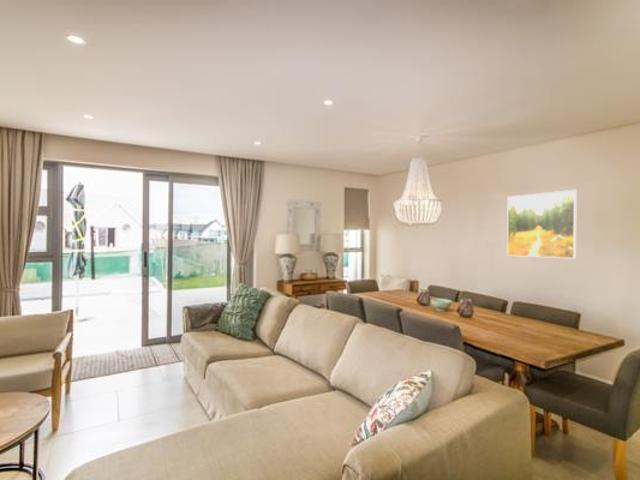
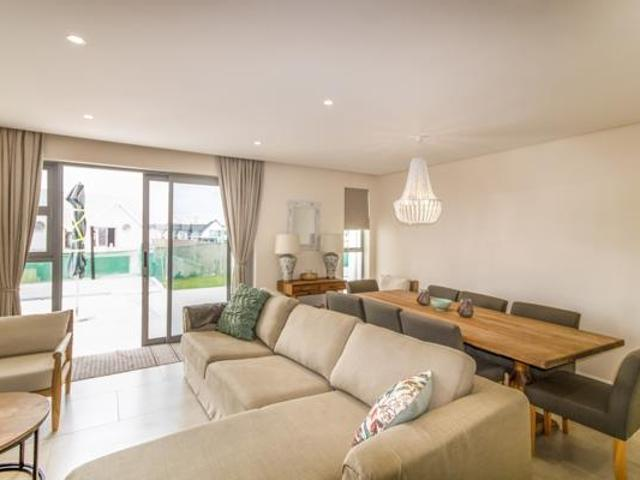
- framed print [506,189,578,260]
